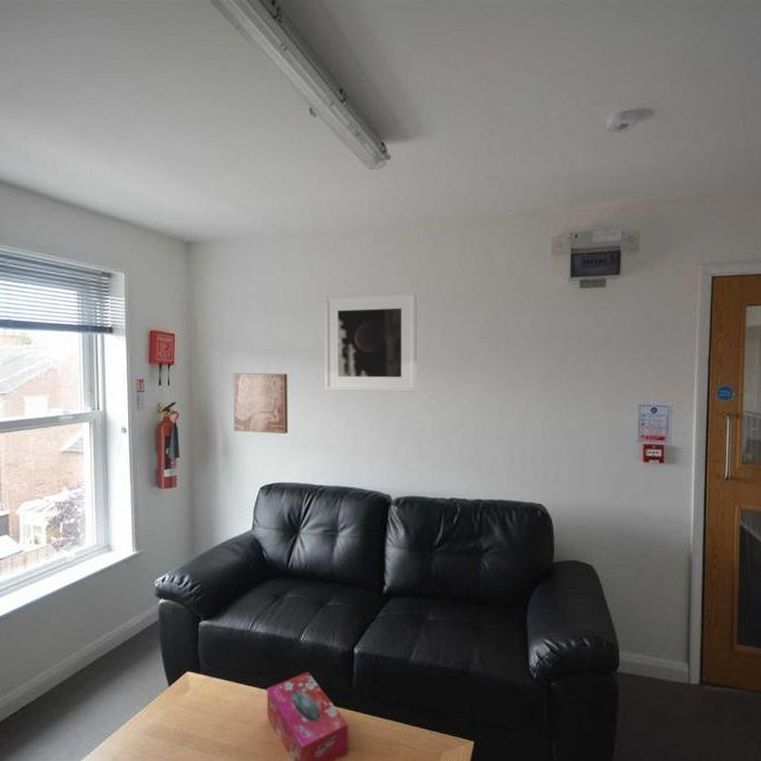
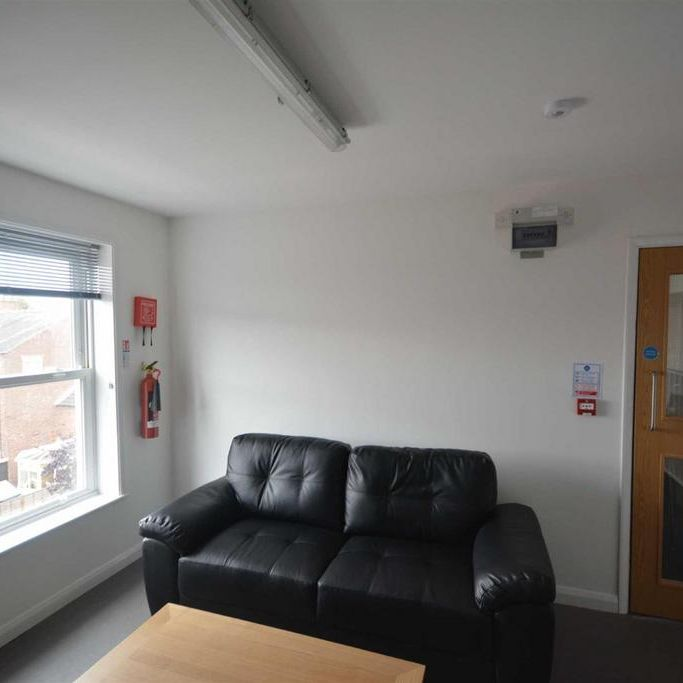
- tissue box [266,671,350,761]
- wall art [232,372,289,435]
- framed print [323,292,418,393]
